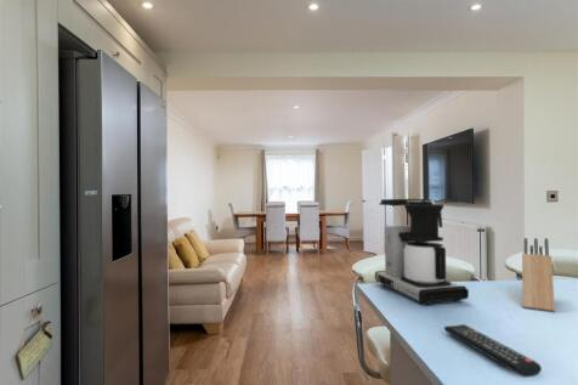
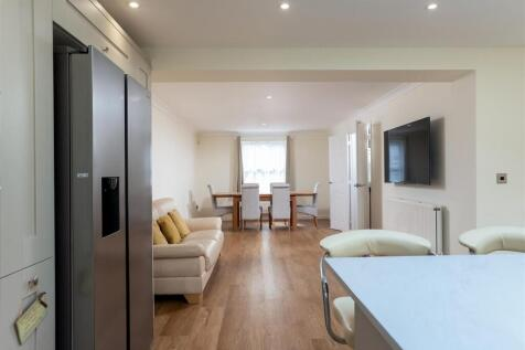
- knife block [521,237,556,313]
- coffee maker [374,198,470,306]
- remote control [443,323,543,378]
